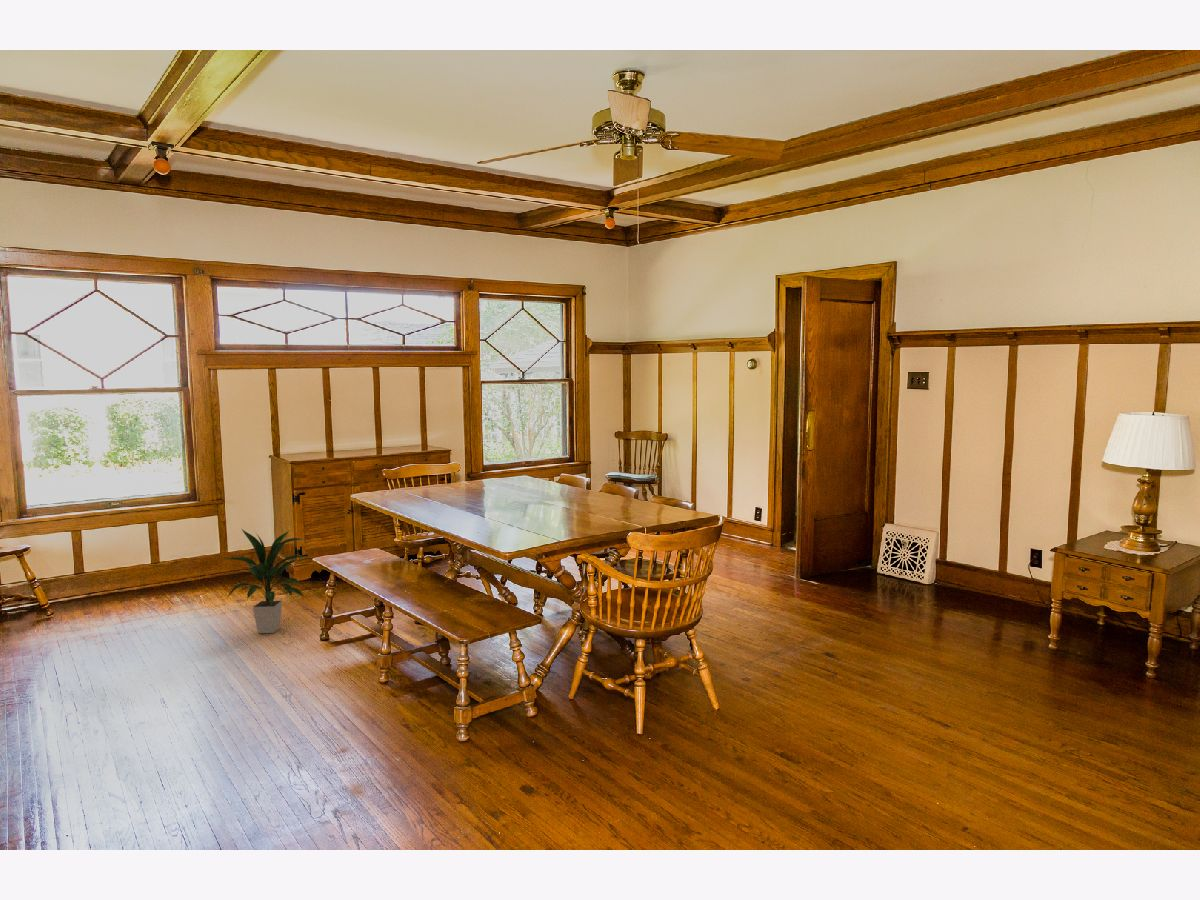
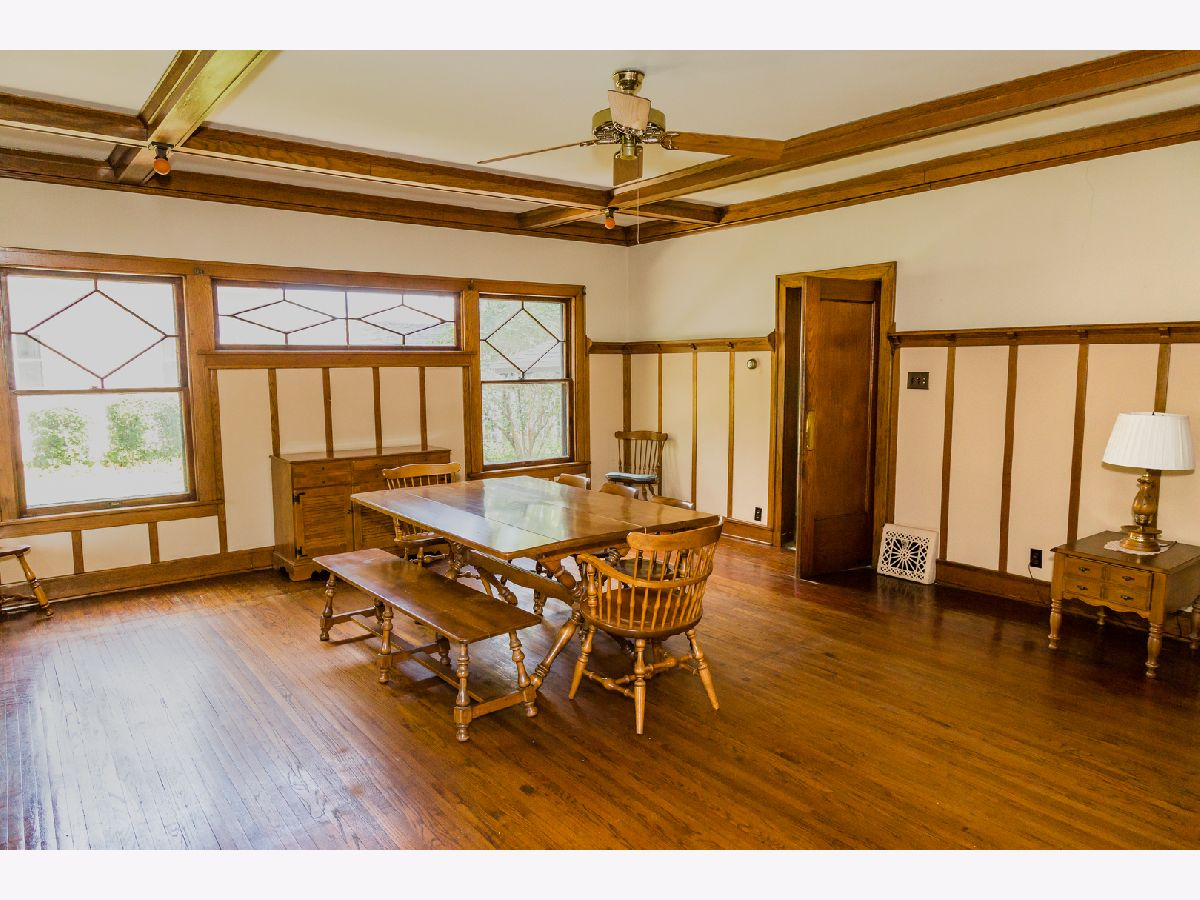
- indoor plant [224,528,309,634]
